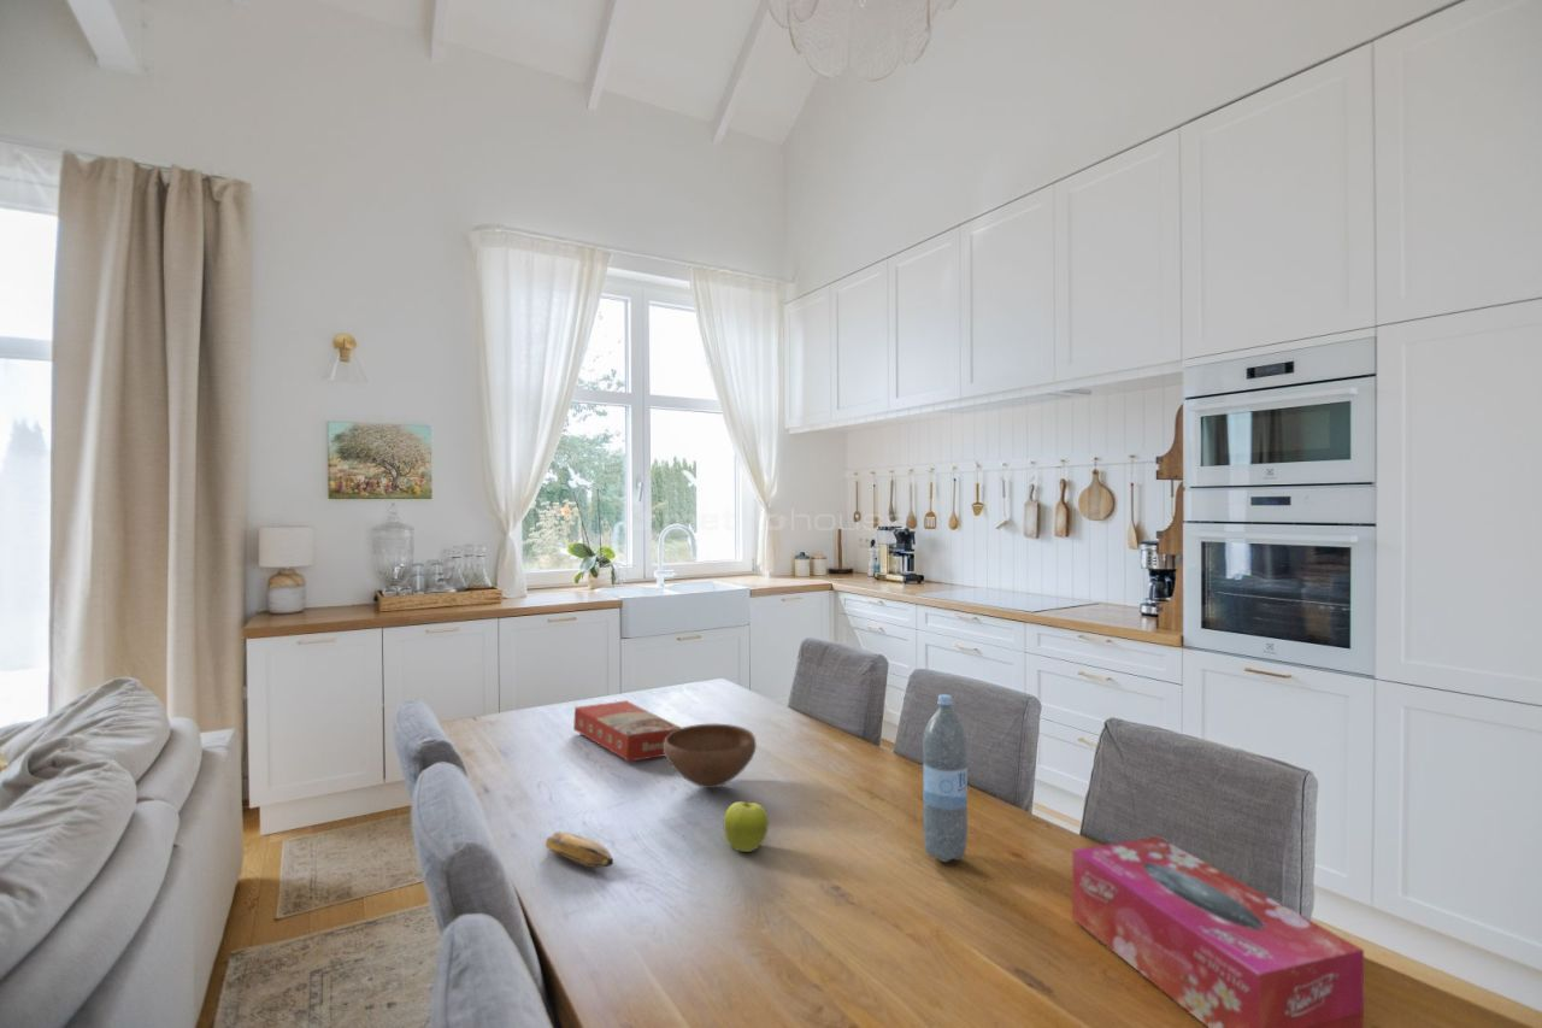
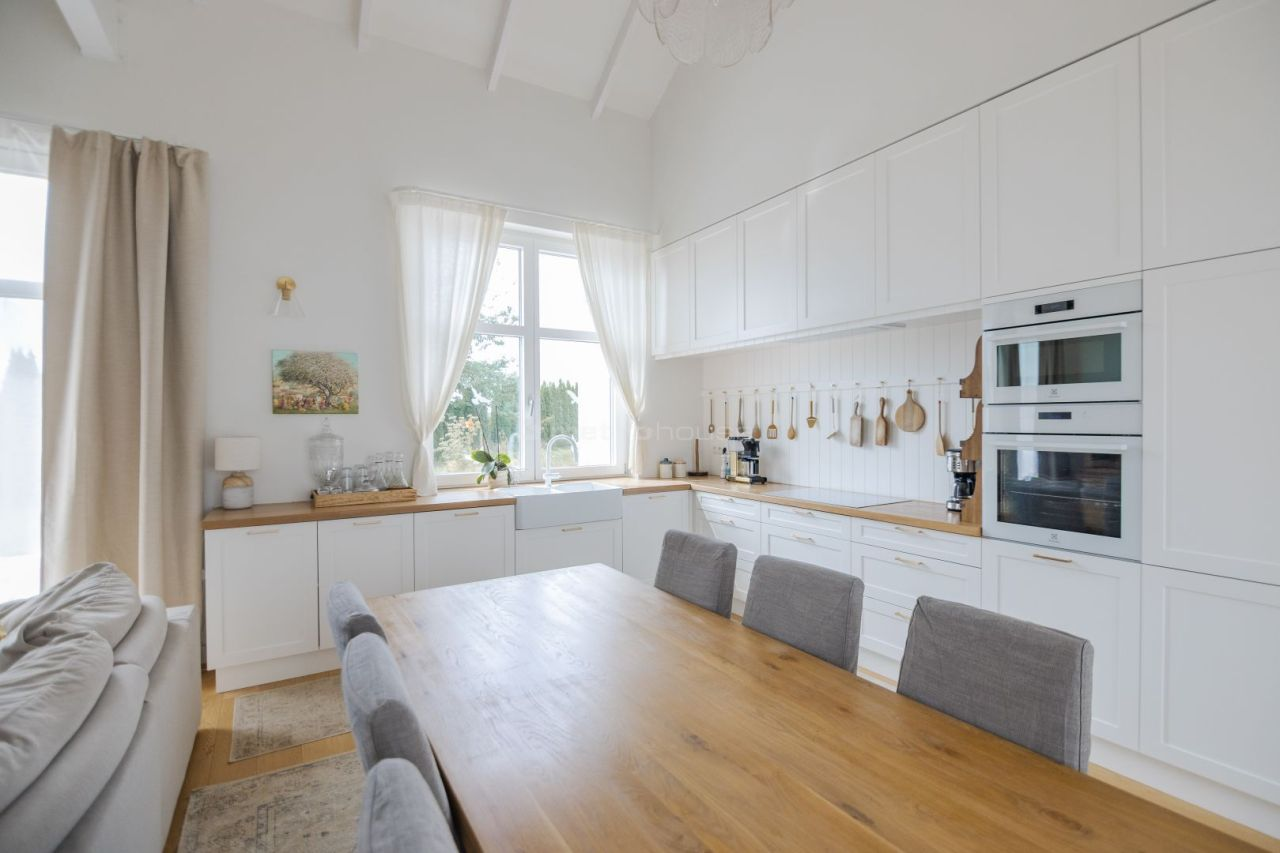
- water bottle [922,693,969,863]
- fruit [723,799,770,853]
- banana [545,830,614,869]
- macaroni box [572,699,682,763]
- bowl [664,723,758,789]
- tissue box [1071,835,1365,1028]
